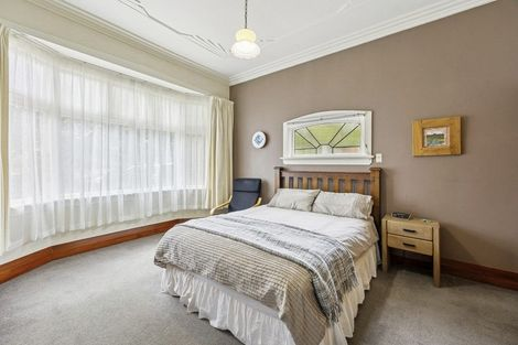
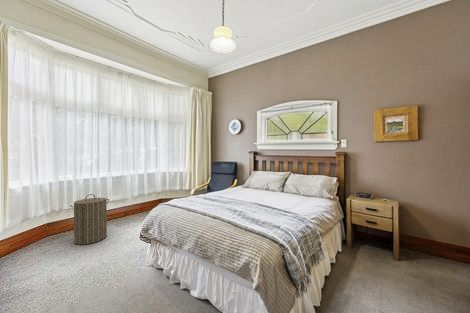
+ laundry hamper [69,193,110,245]
